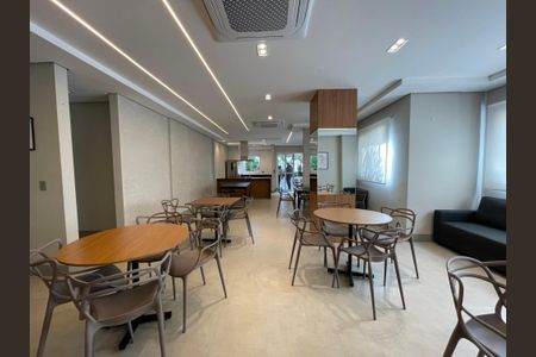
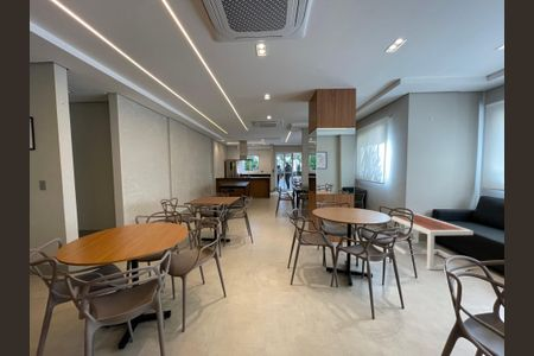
+ coffee table [390,212,475,271]
